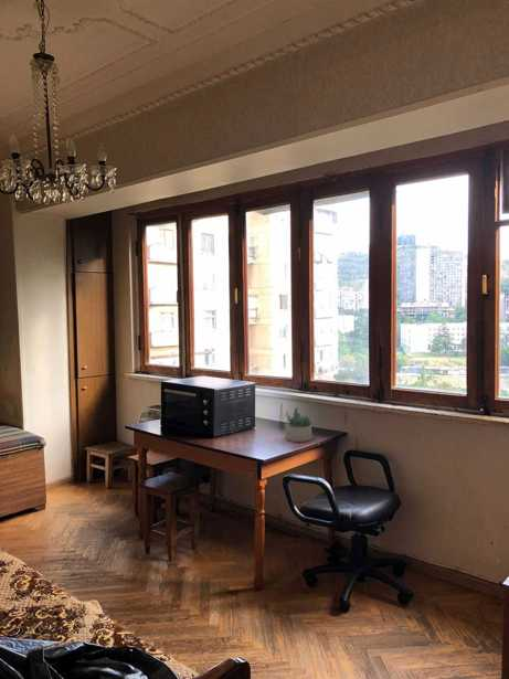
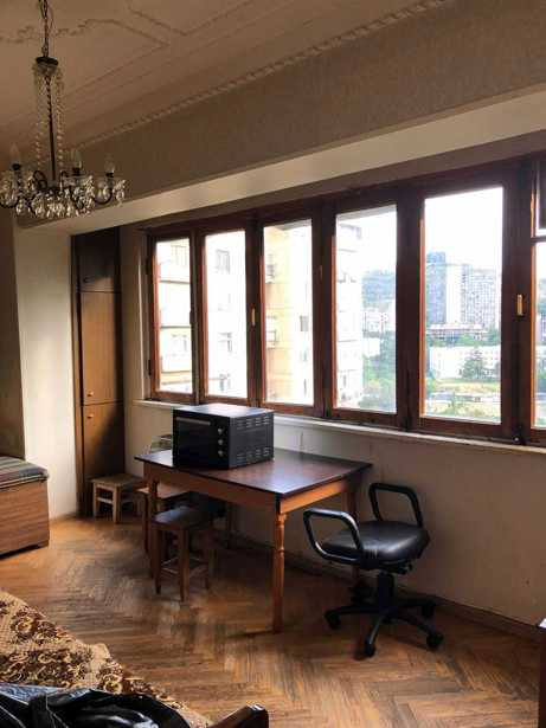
- succulent plant [284,405,314,443]
